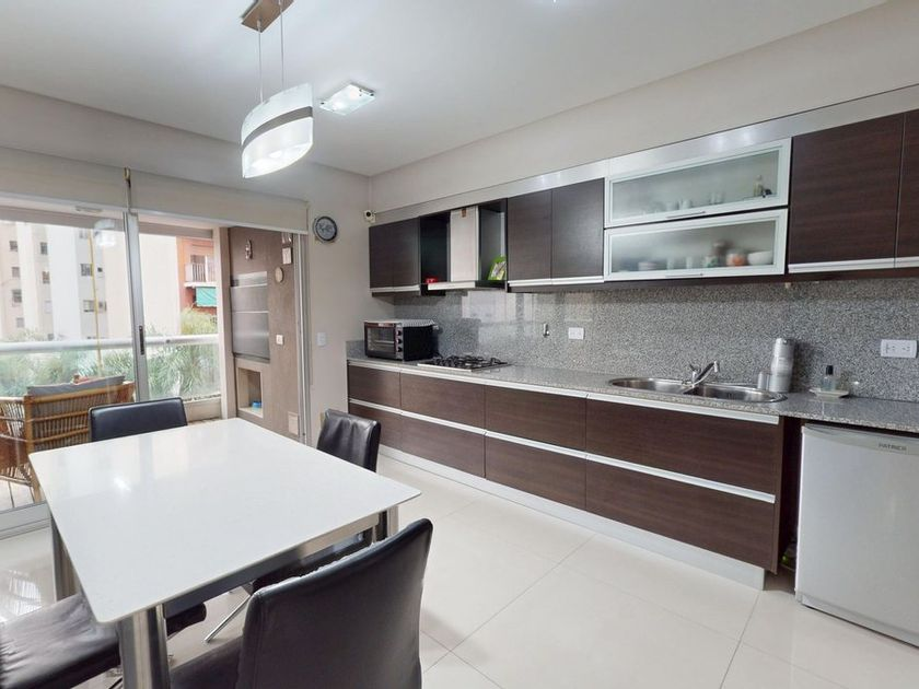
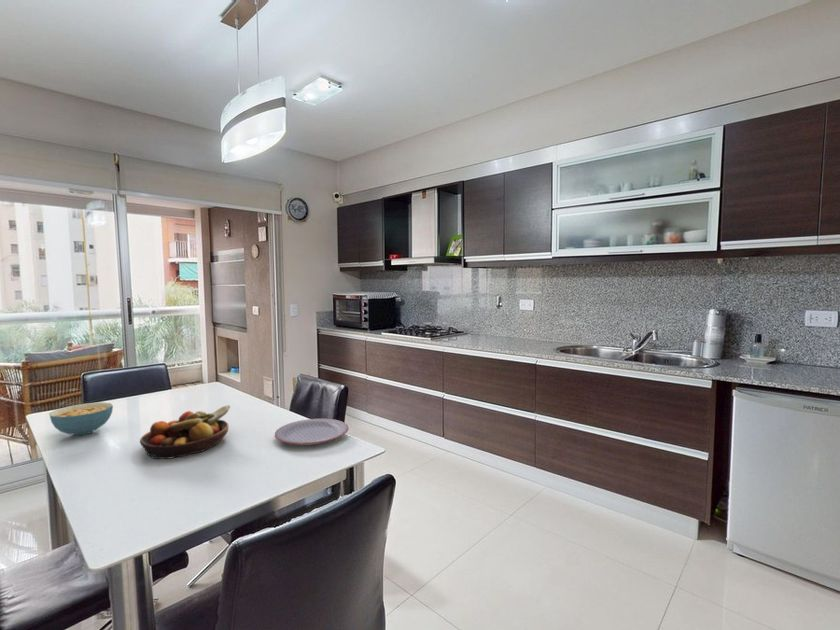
+ plate [274,418,349,446]
+ fruit bowl [139,404,231,460]
+ cereal bowl [48,401,114,437]
